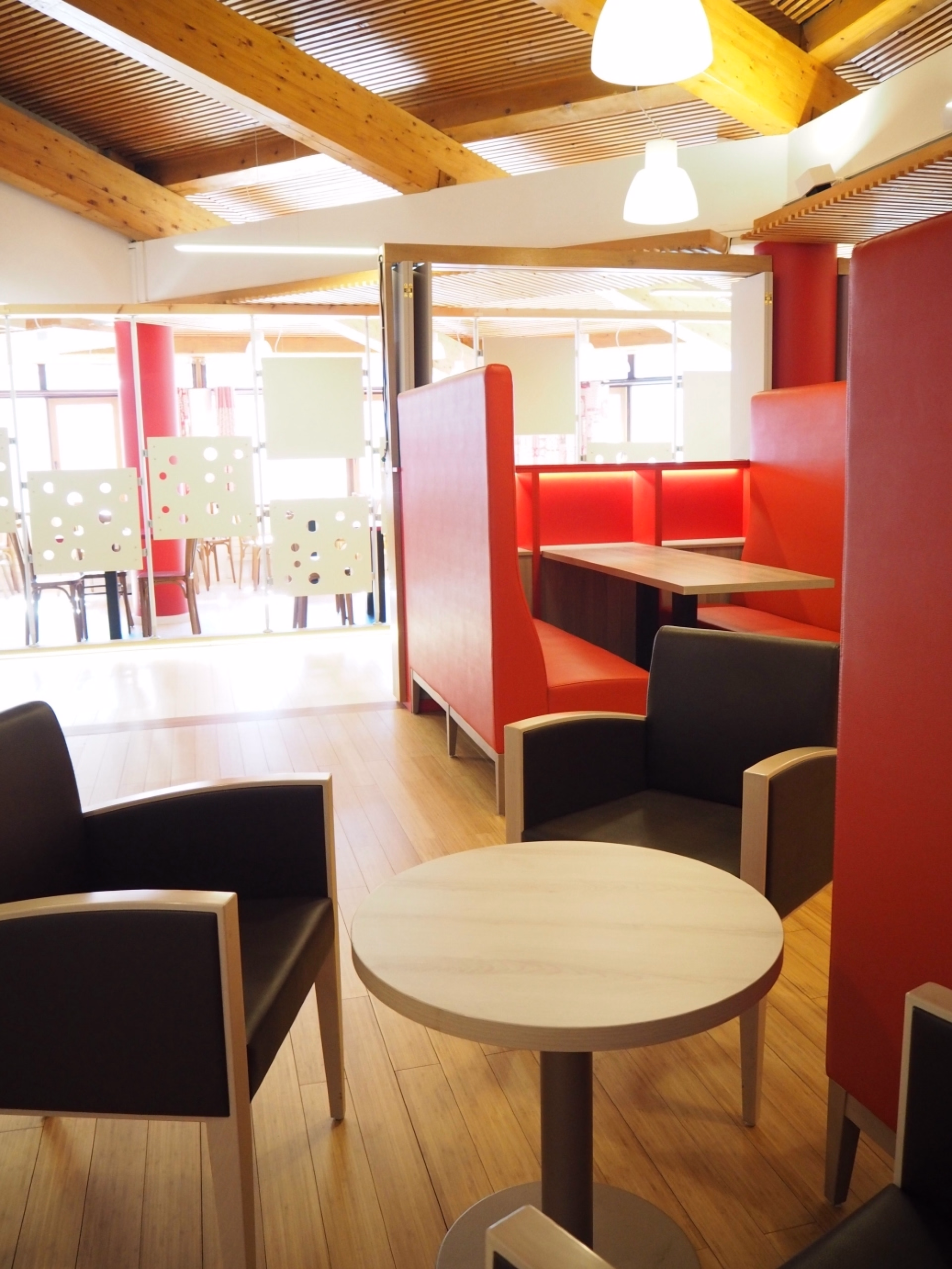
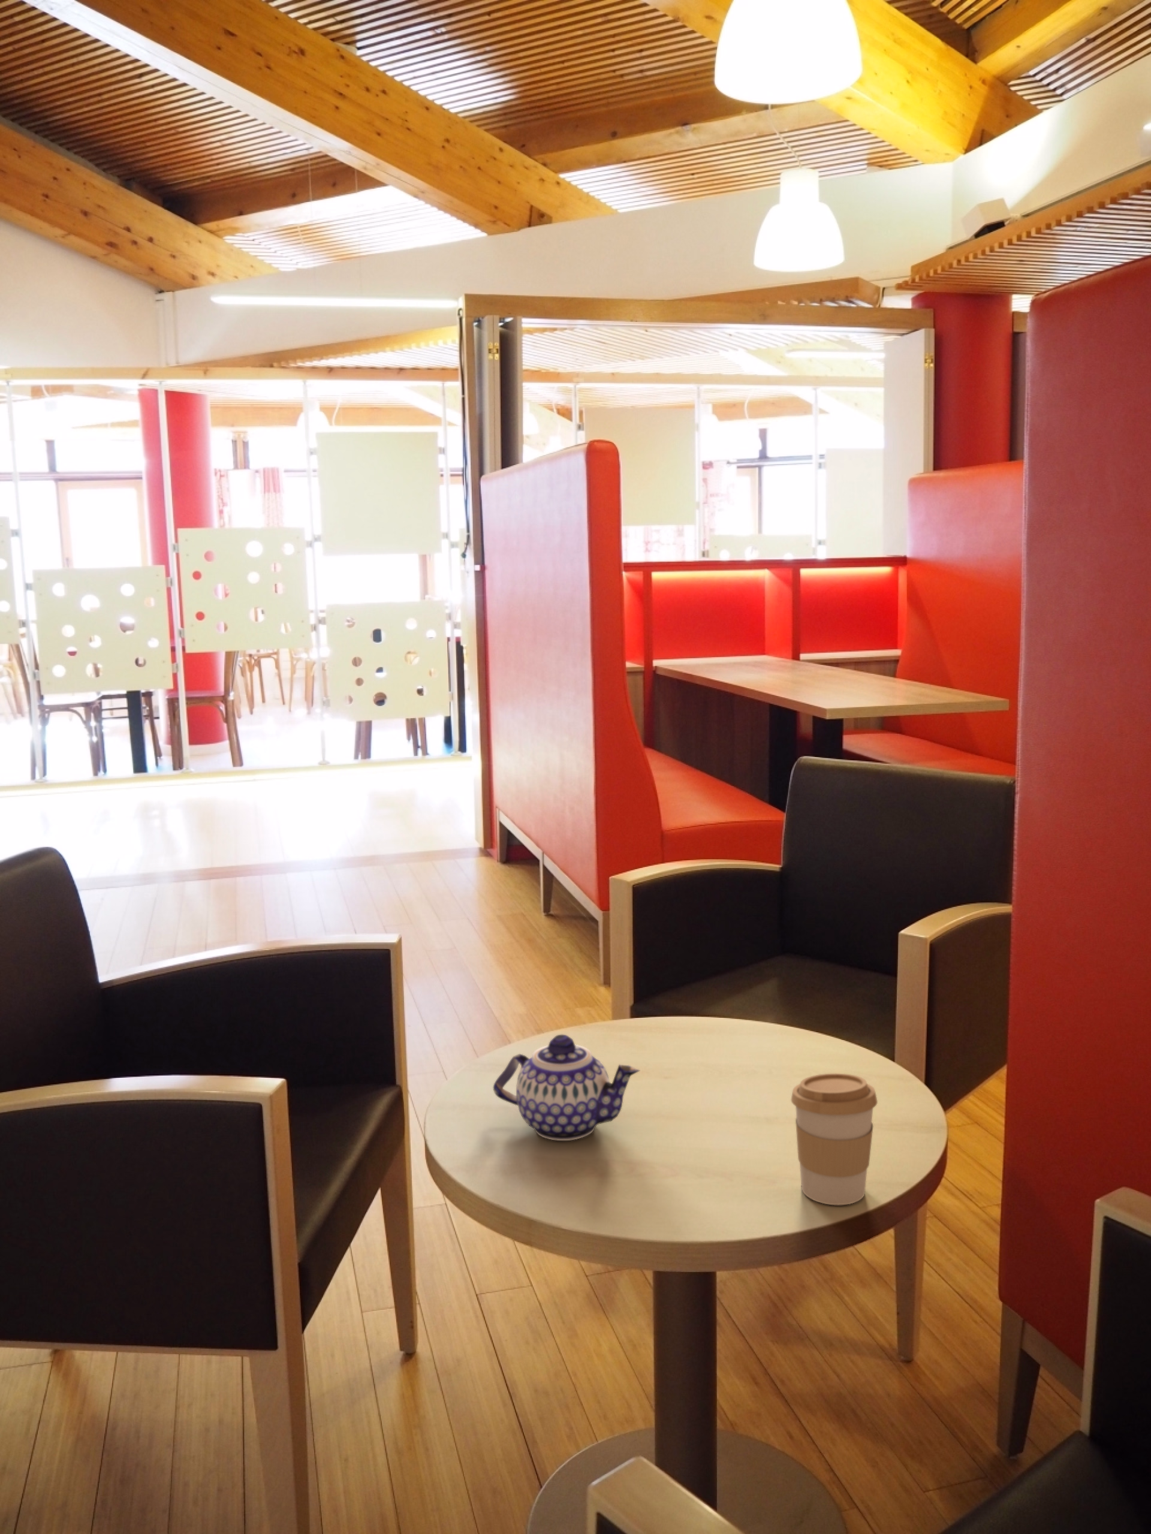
+ coffee cup [791,1073,878,1205]
+ teapot [493,1034,641,1141]
